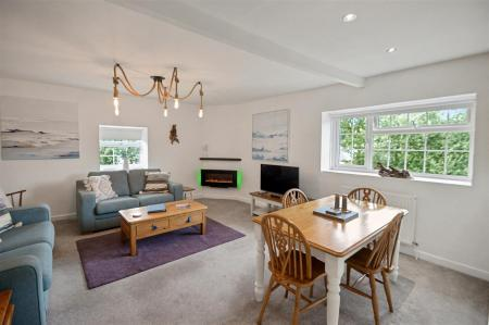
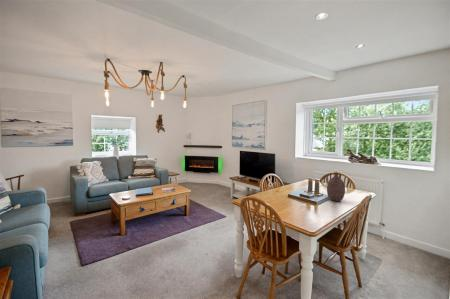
+ bottle [326,171,346,202]
